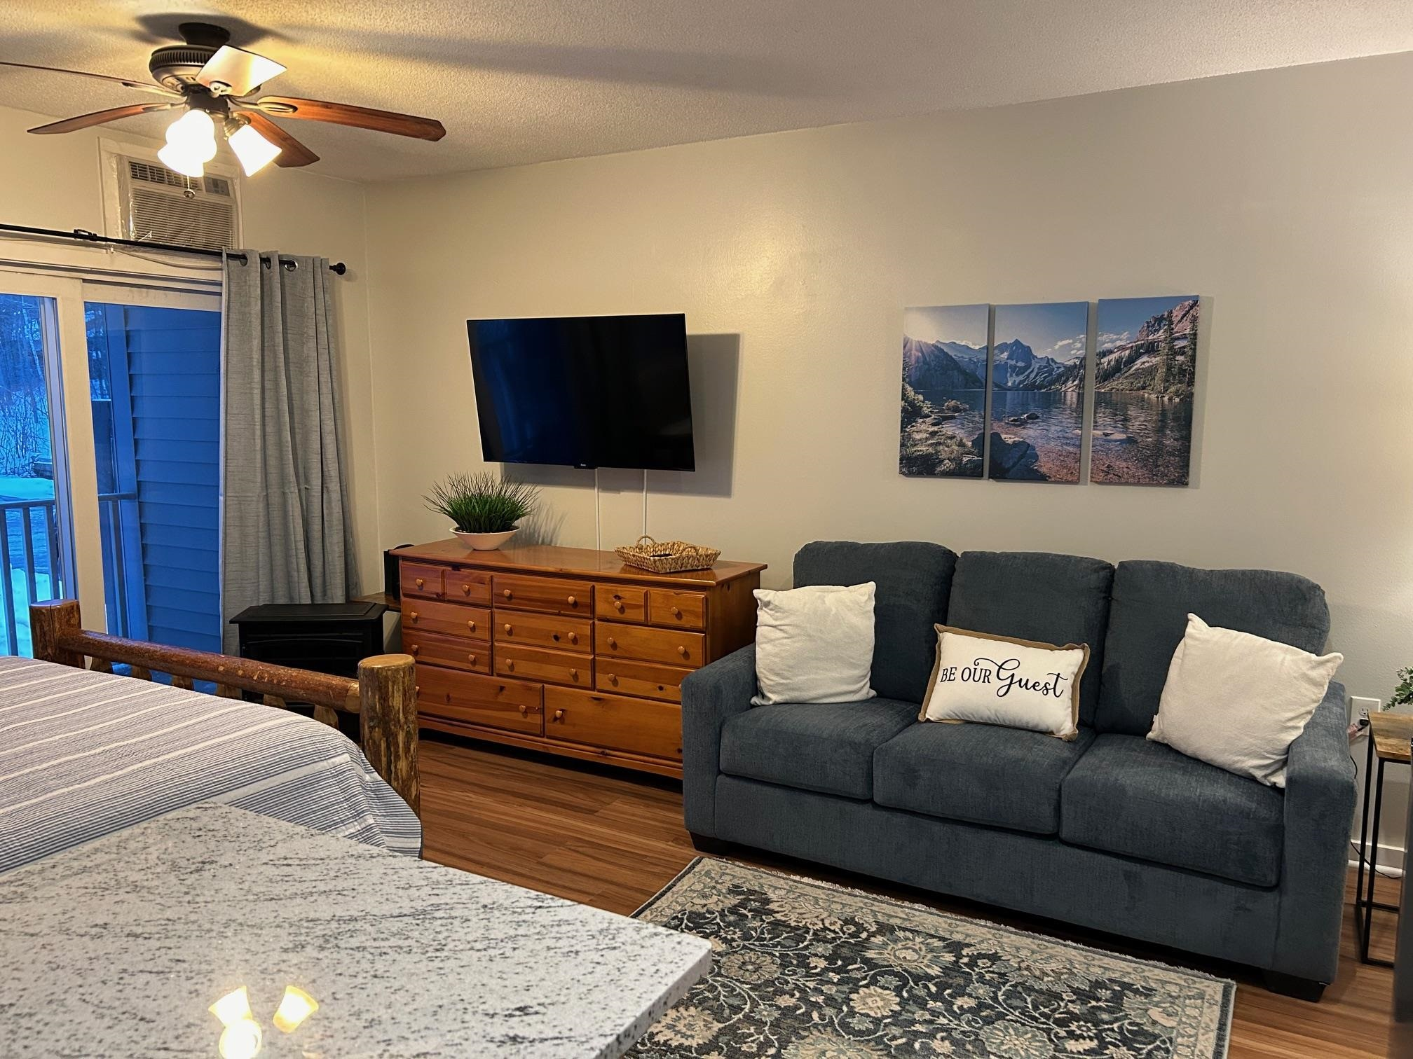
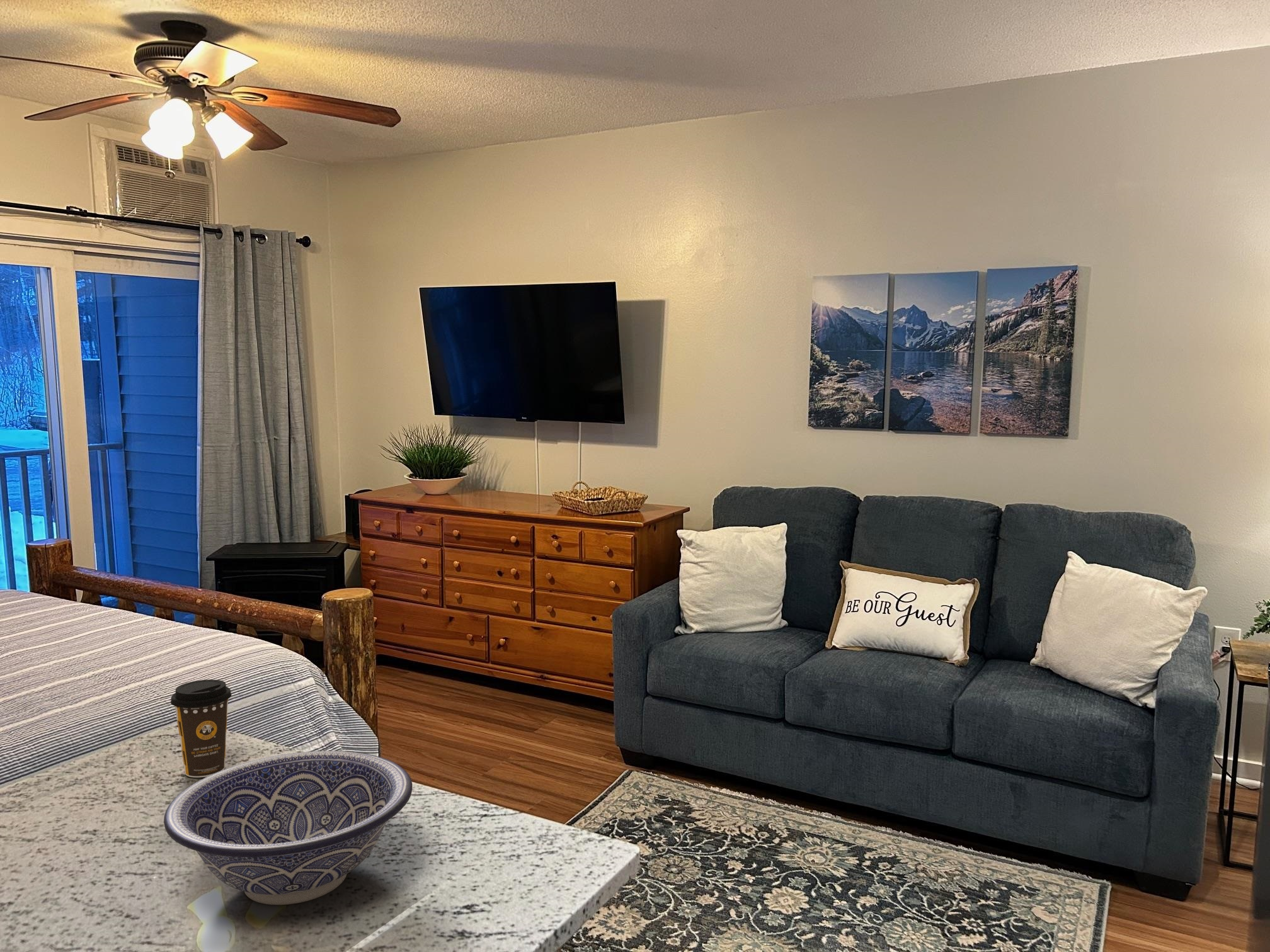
+ coffee cup [170,679,232,778]
+ decorative bowl [163,751,413,905]
